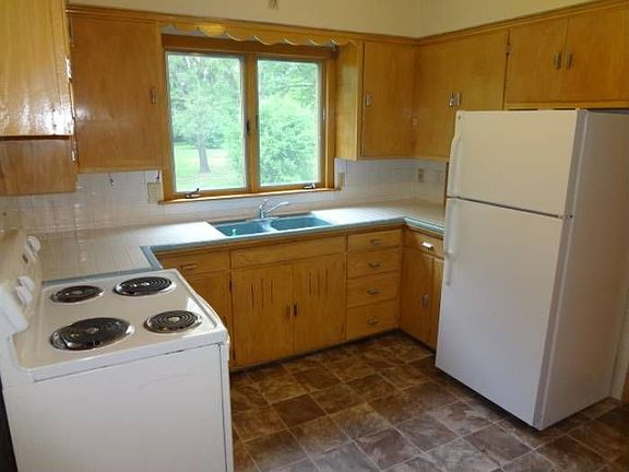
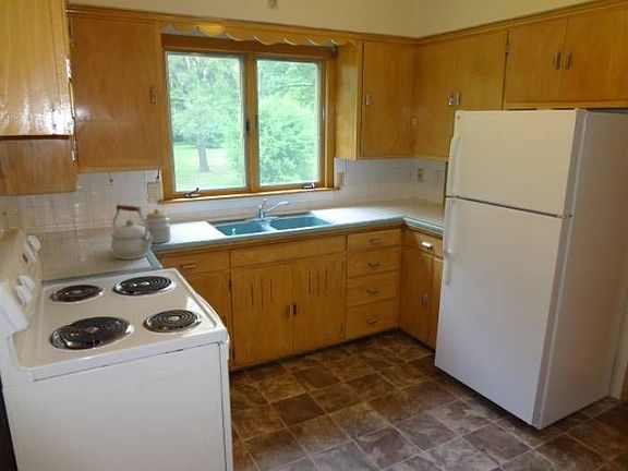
+ jar [144,207,172,244]
+ kettle [110,204,153,261]
